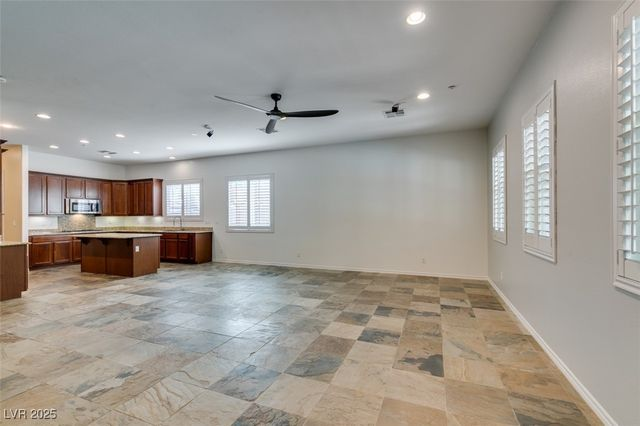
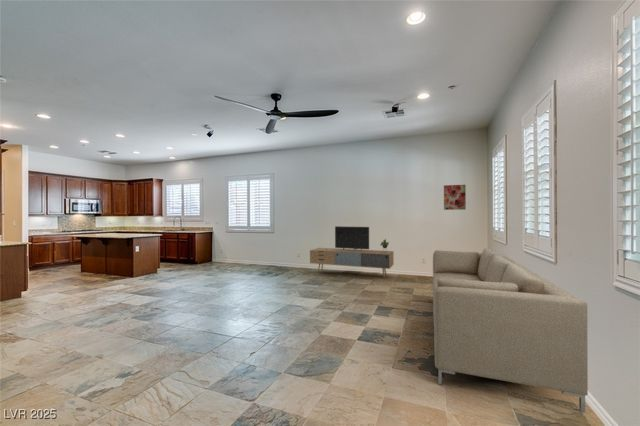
+ media console [309,225,395,278]
+ sofa [432,247,589,414]
+ wall art [443,184,467,211]
